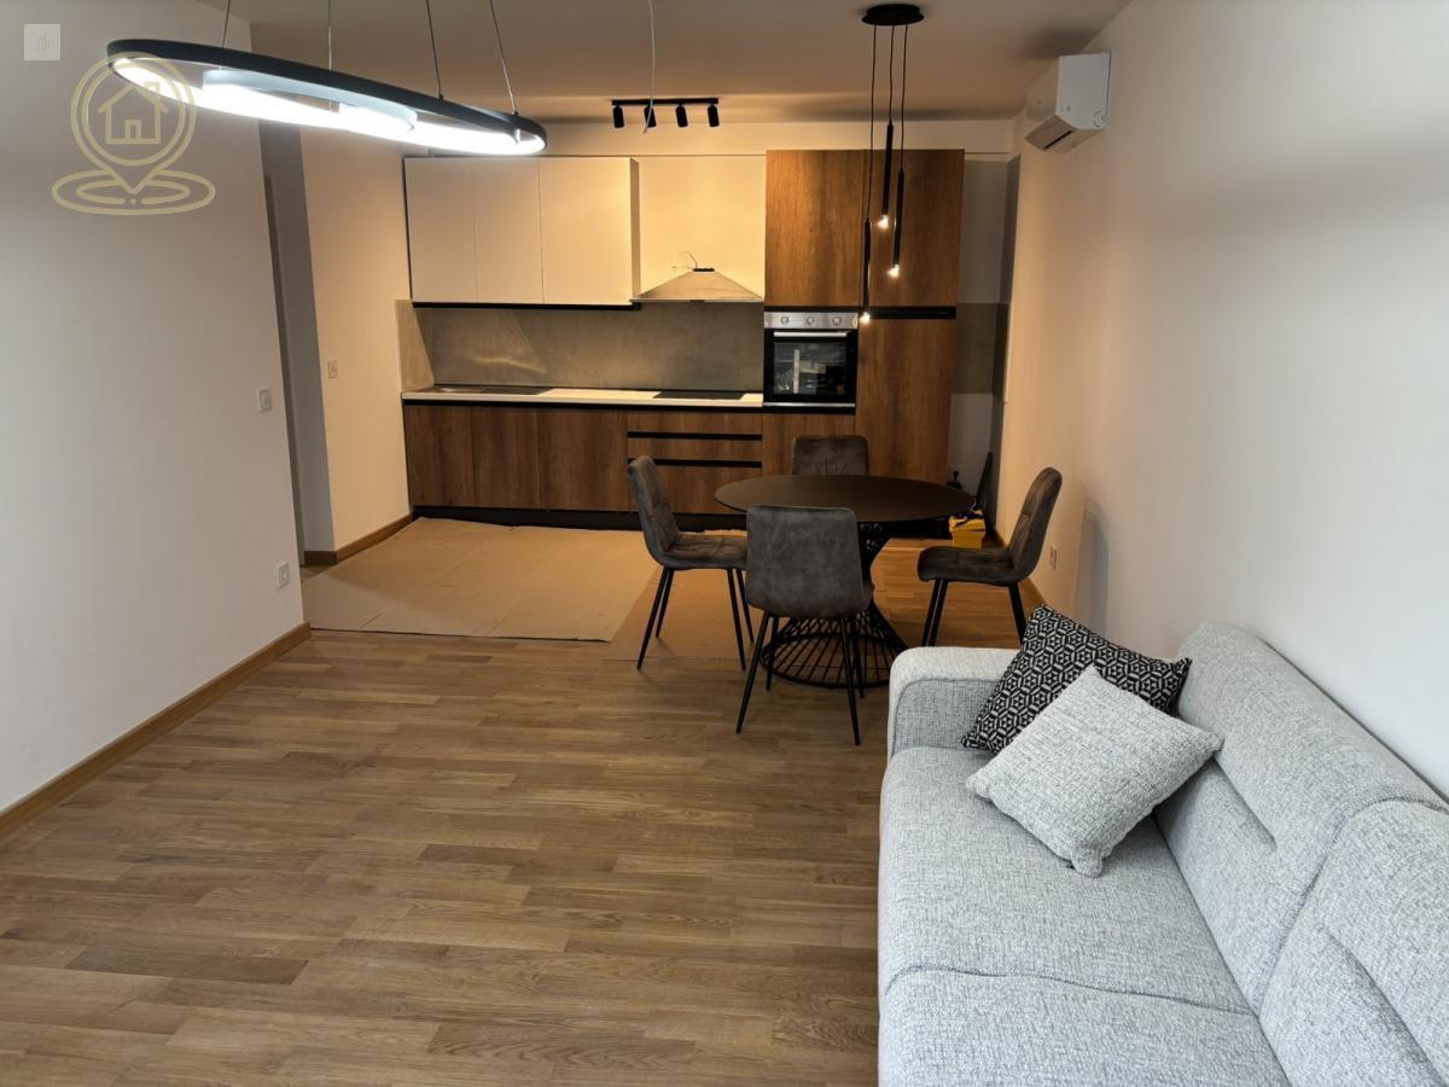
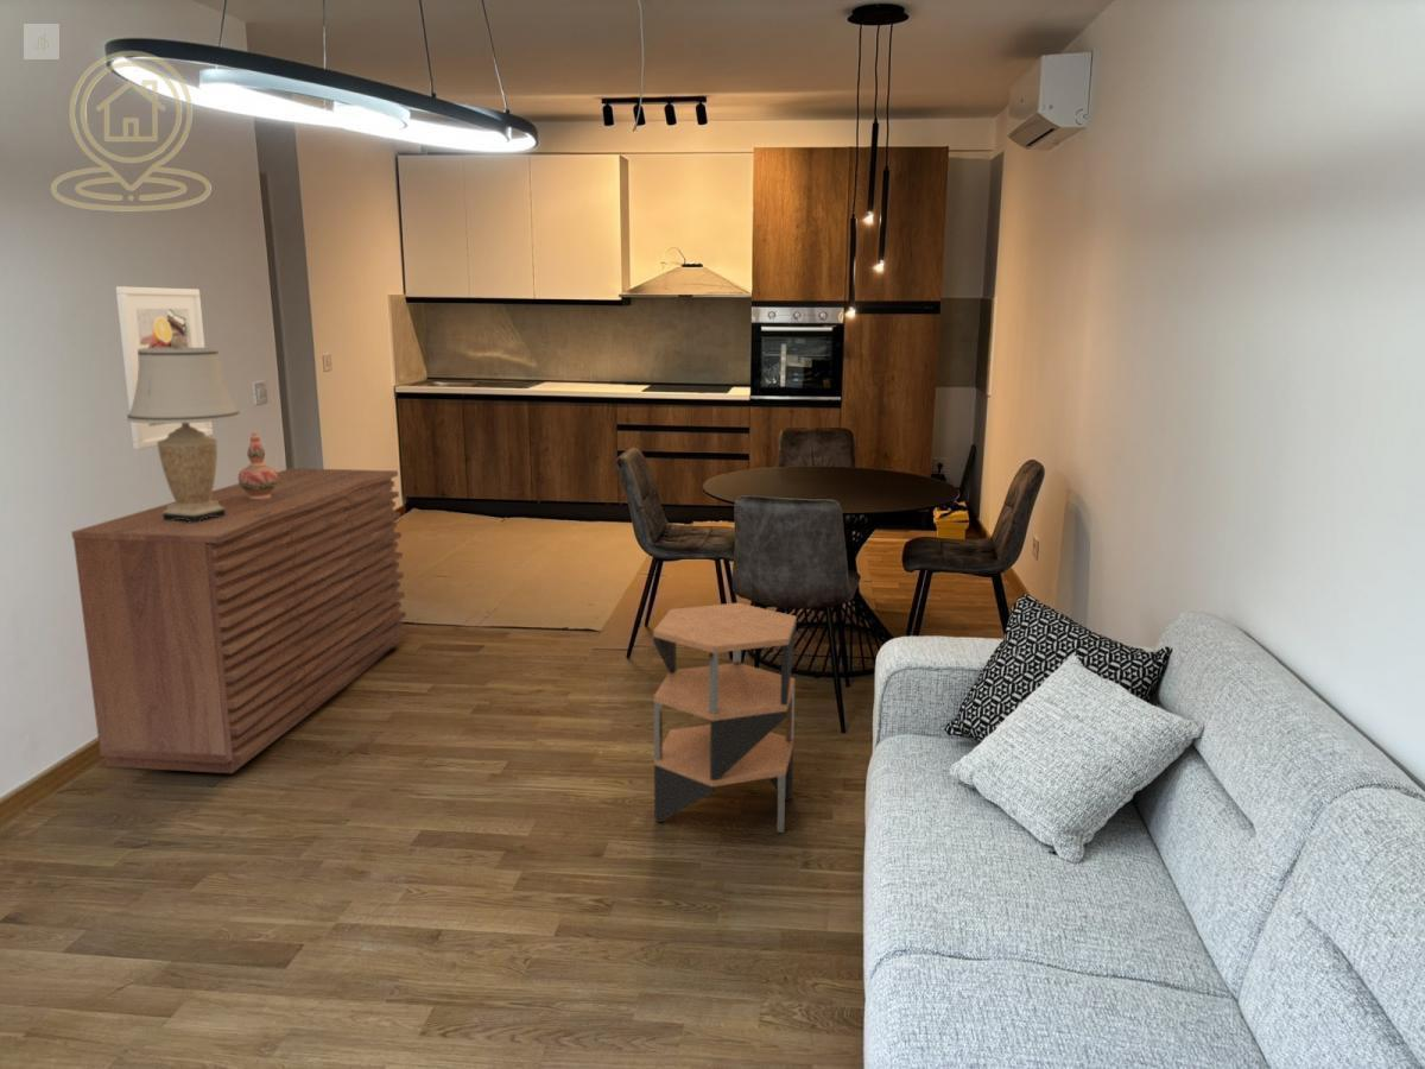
+ table lamp [126,336,242,524]
+ side table [652,602,798,834]
+ sideboard [70,467,408,774]
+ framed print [114,285,214,450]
+ decorative vase [238,429,278,499]
